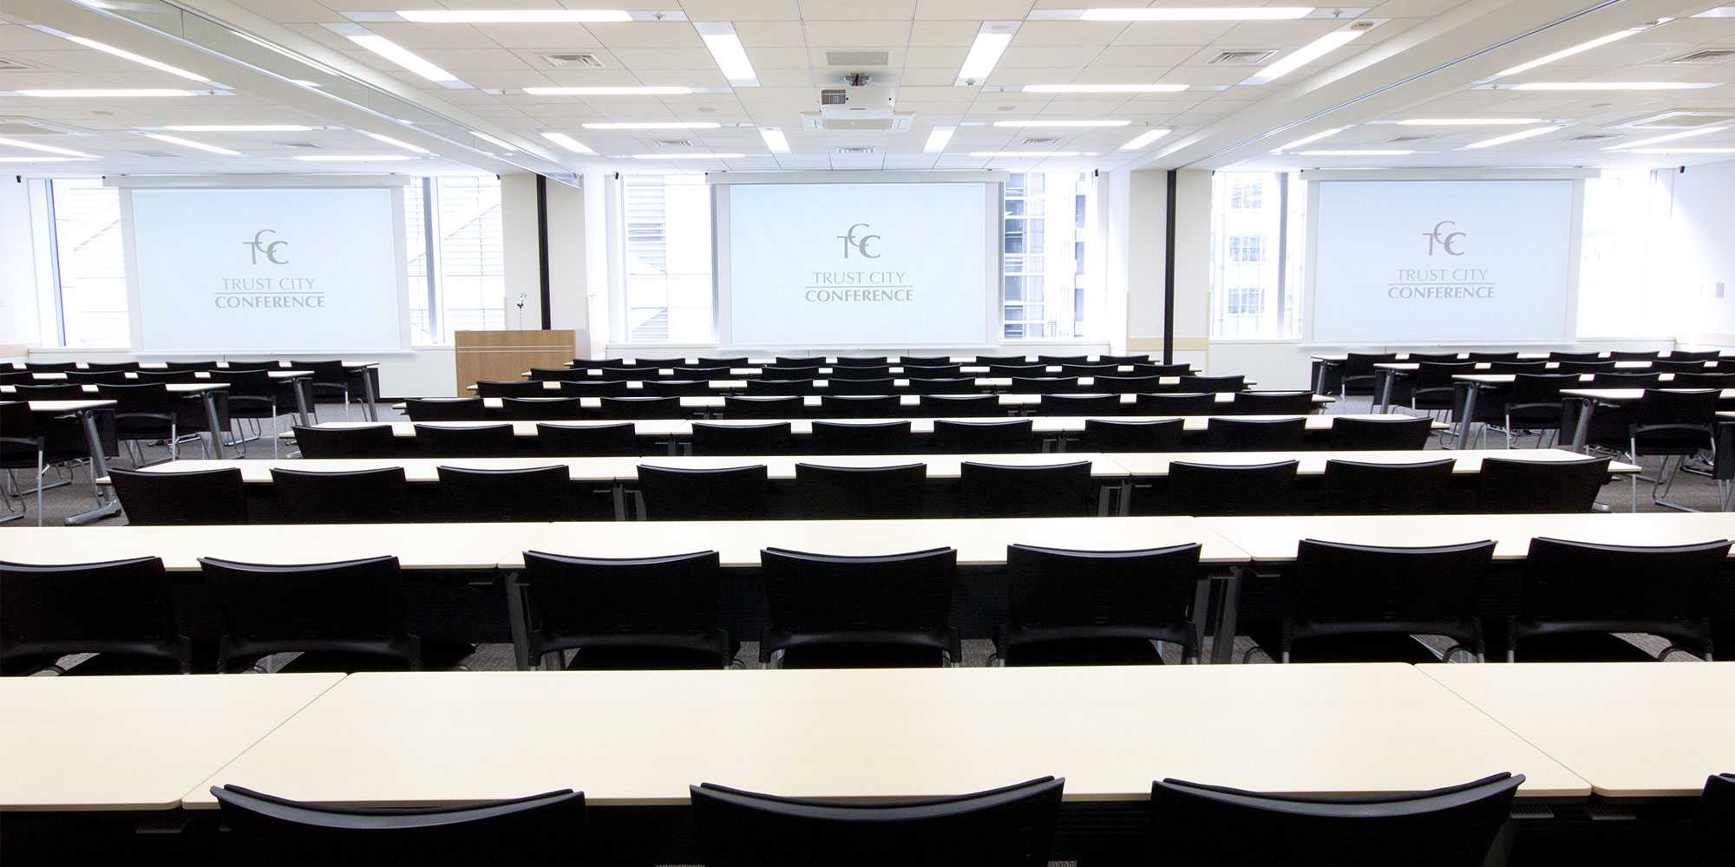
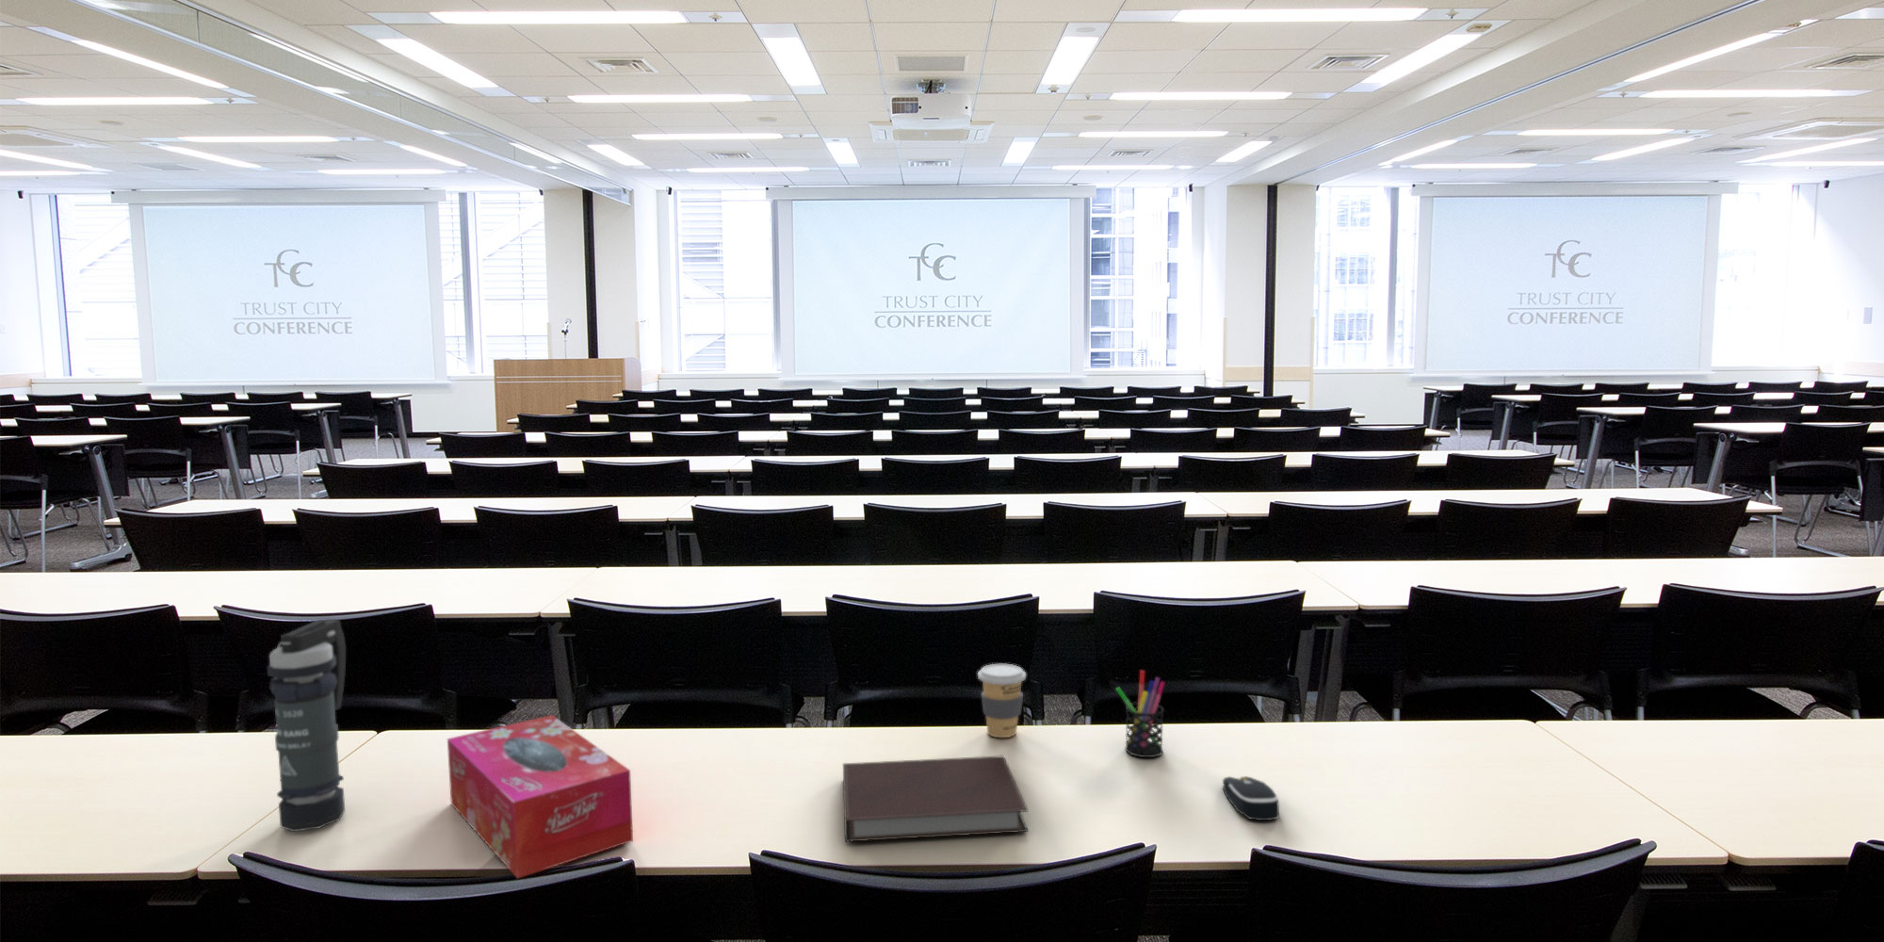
+ smoke grenade [267,618,347,833]
+ coffee cup [977,663,1027,739]
+ computer mouse [1222,775,1280,822]
+ pen holder [1114,669,1165,758]
+ tissue box [447,714,634,880]
+ notebook [842,755,1030,843]
